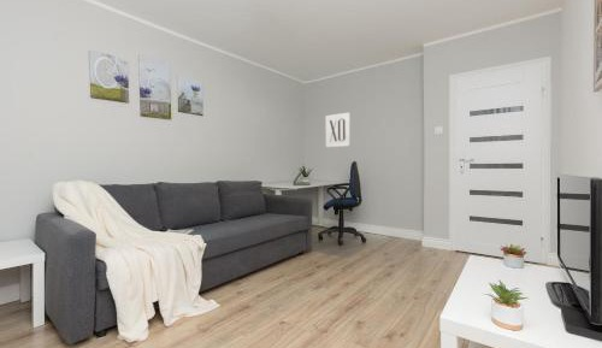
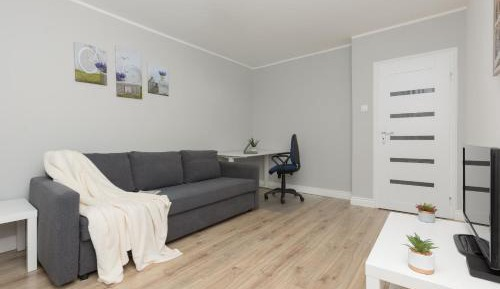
- wall art [325,112,352,148]
